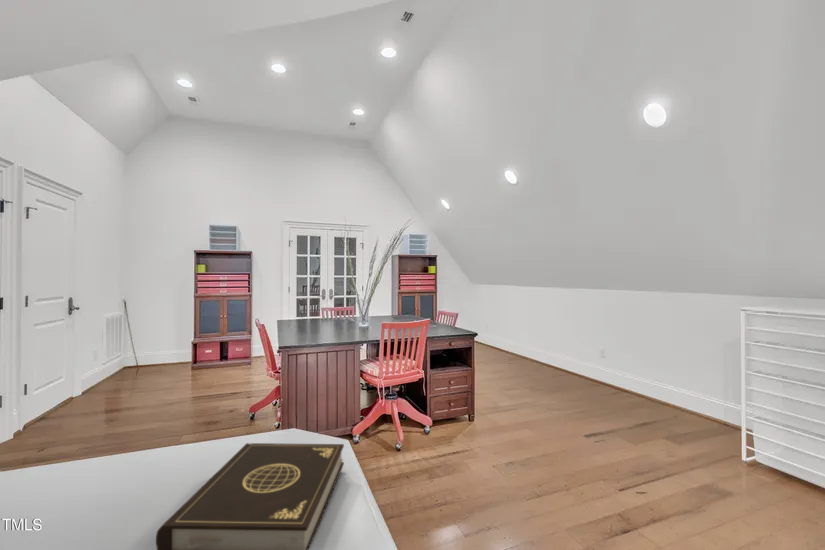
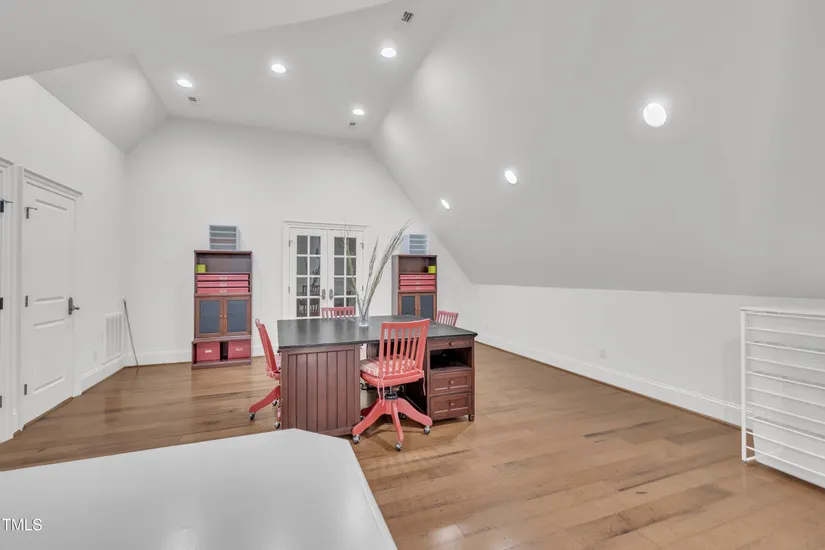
- book [155,442,345,550]
